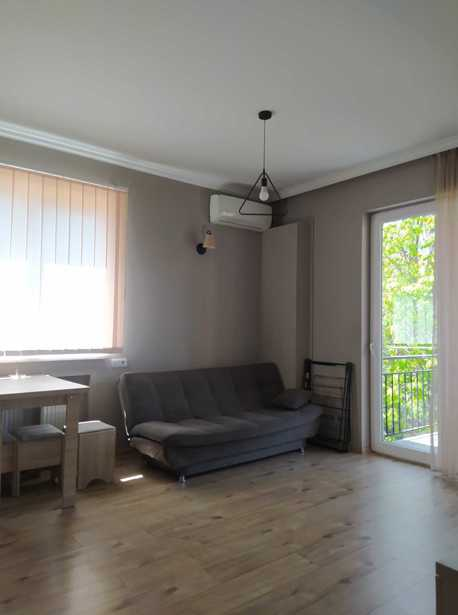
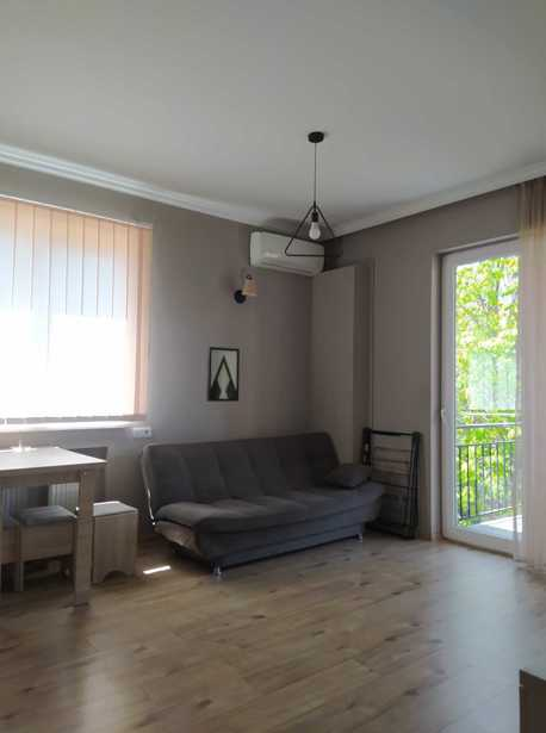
+ wall art [205,346,241,403]
